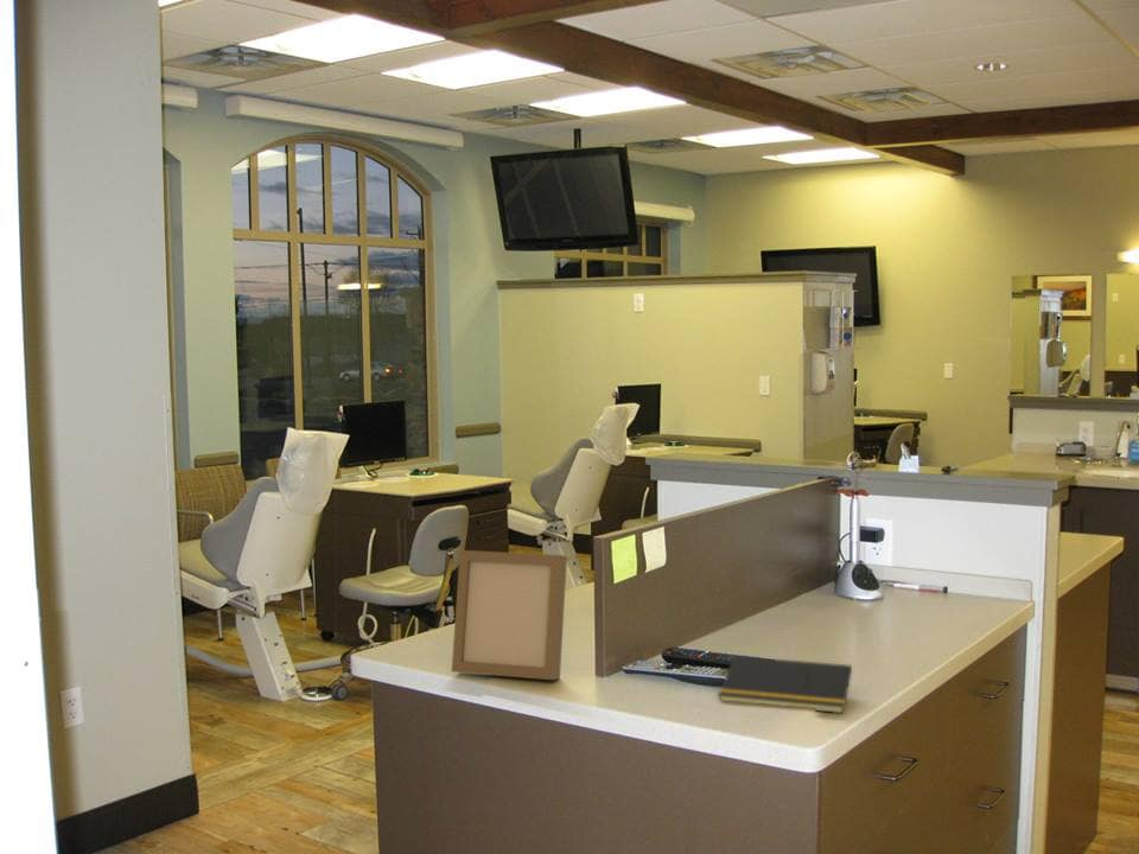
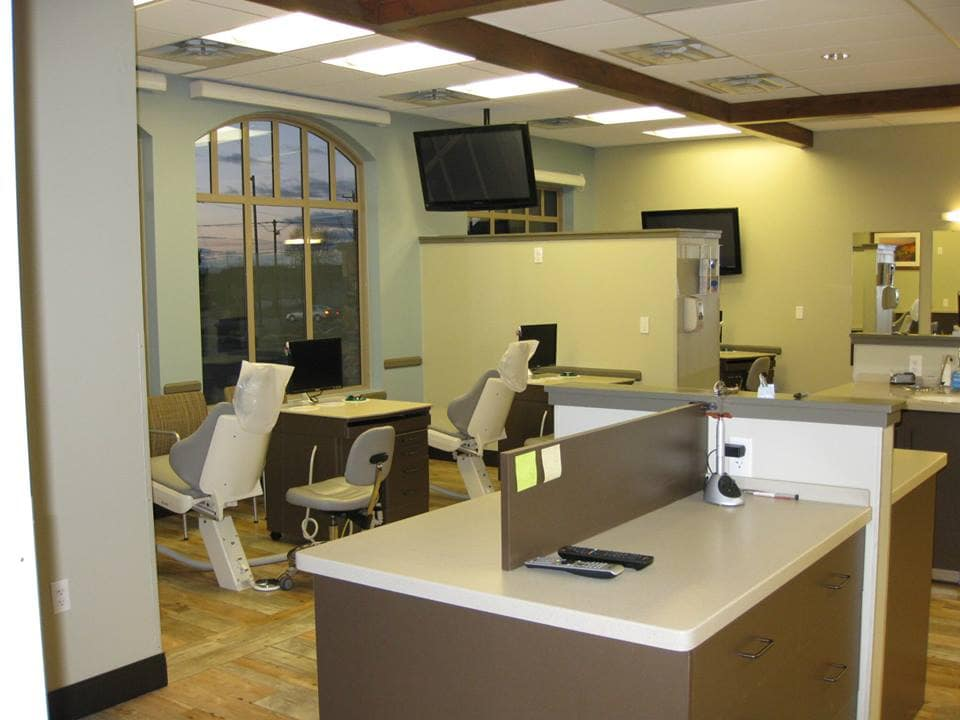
- photo frame [451,549,568,681]
- notepad [717,655,853,714]
